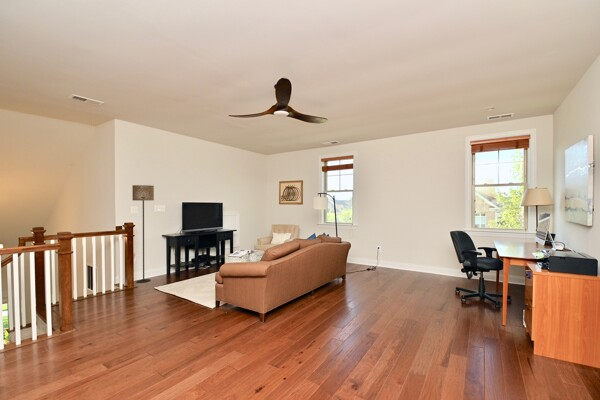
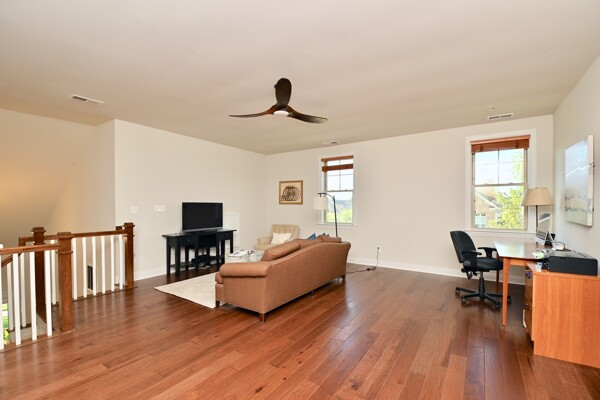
- floor lamp [131,184,155,284]
